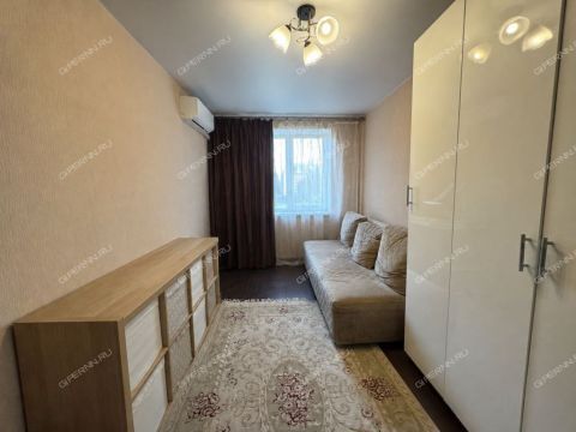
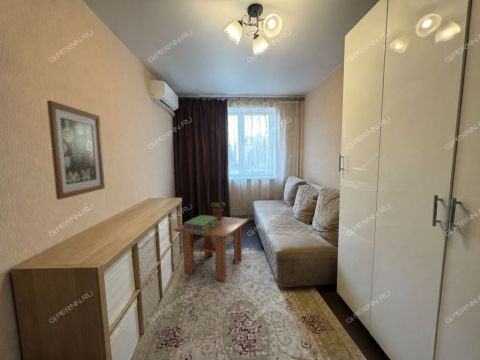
+ potted plant [209,201,227,220]
+ wall art [46,99,106,201]
+ coffee table [174,214,249,283]
+ stack of books [182,214,219,234]
